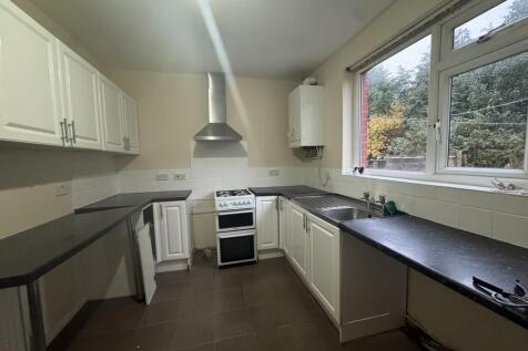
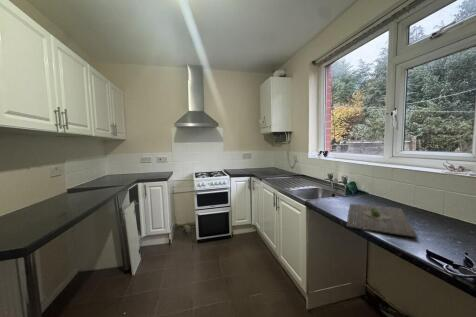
+ cutting board [345,202,419,239]
